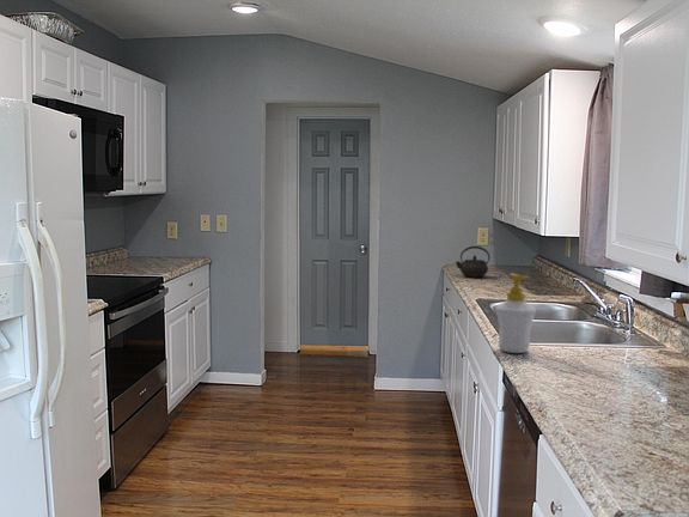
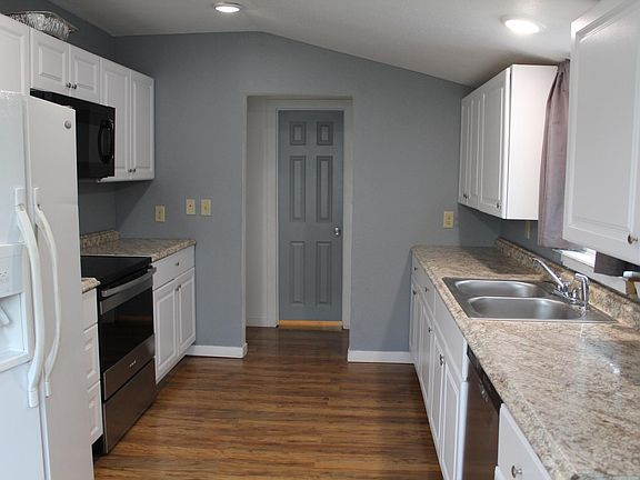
- kettle [455,245,490,279]
- soap bottle [494,272,537,354]
